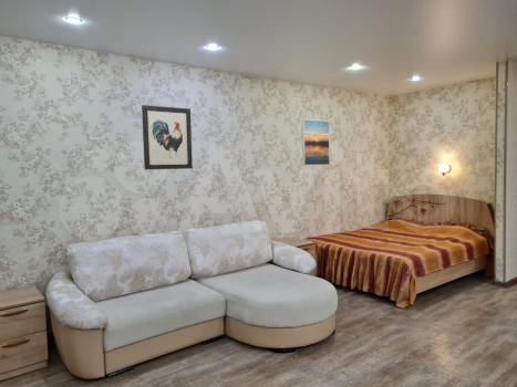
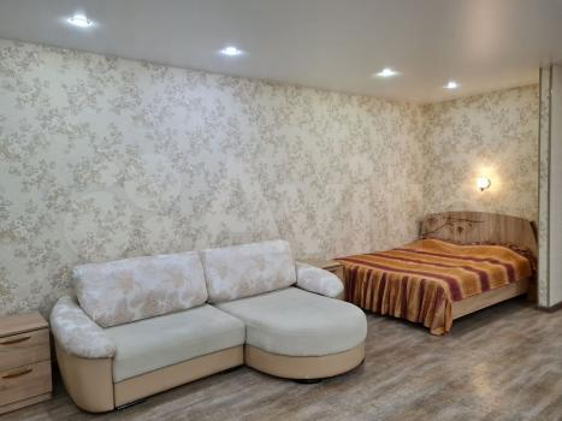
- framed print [301,118,331,167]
- wall art [141,104,194,170]
